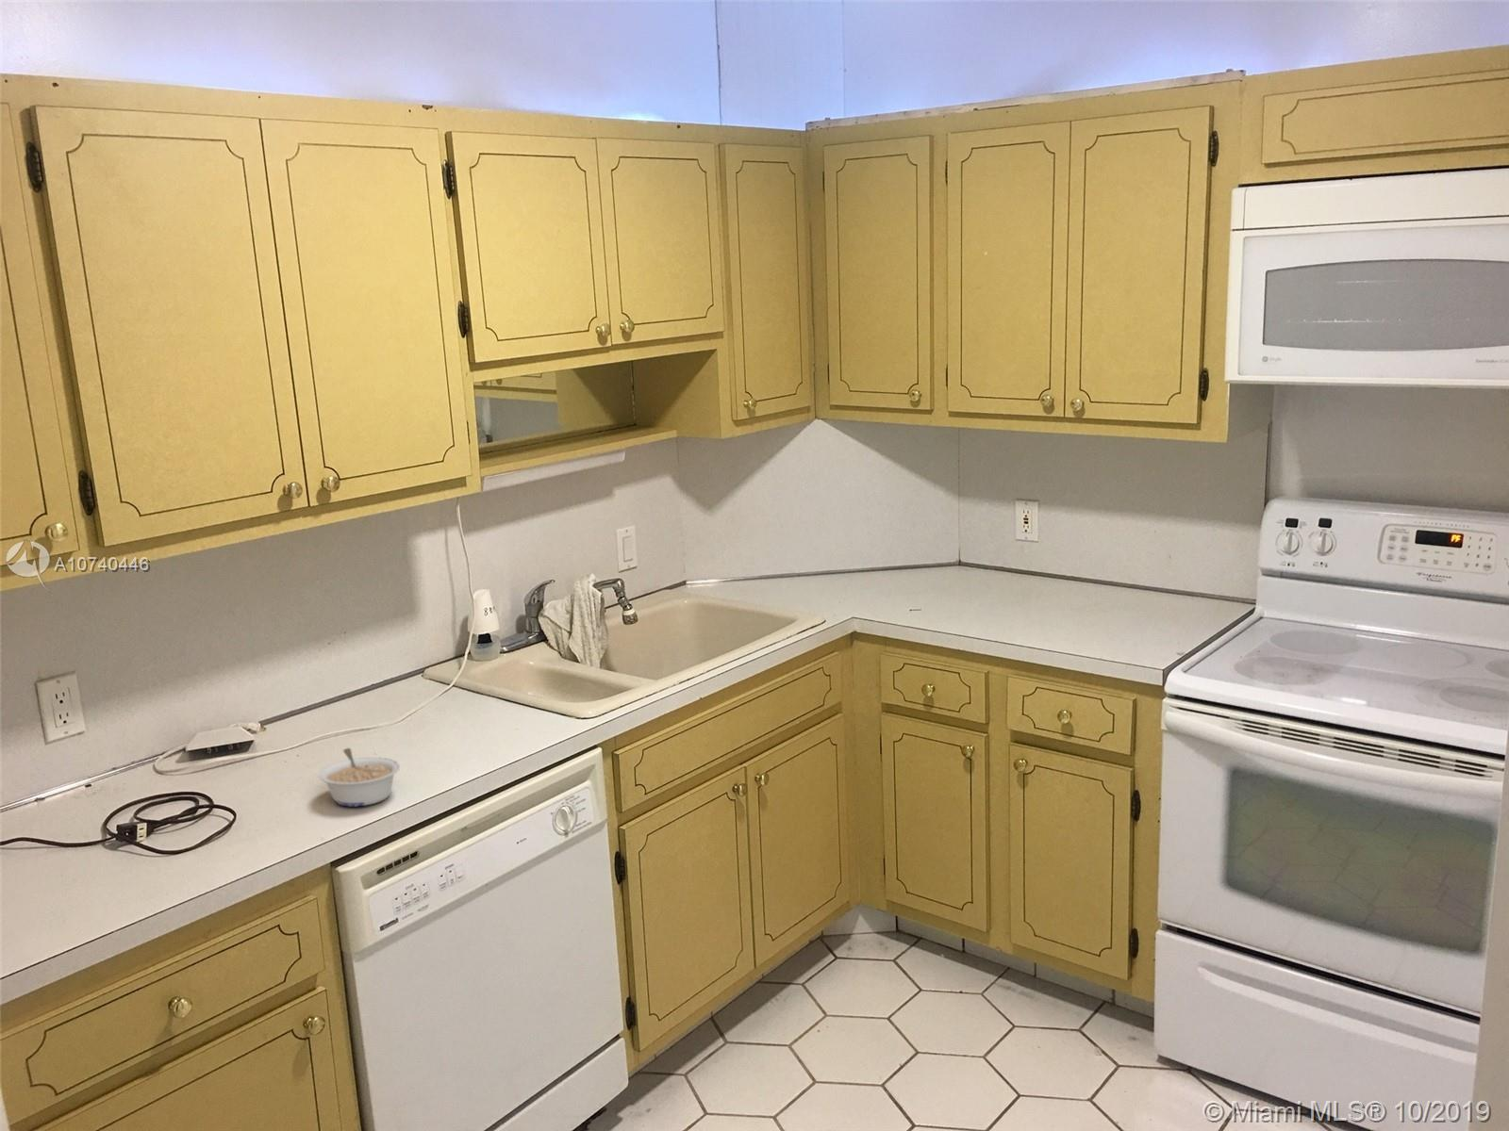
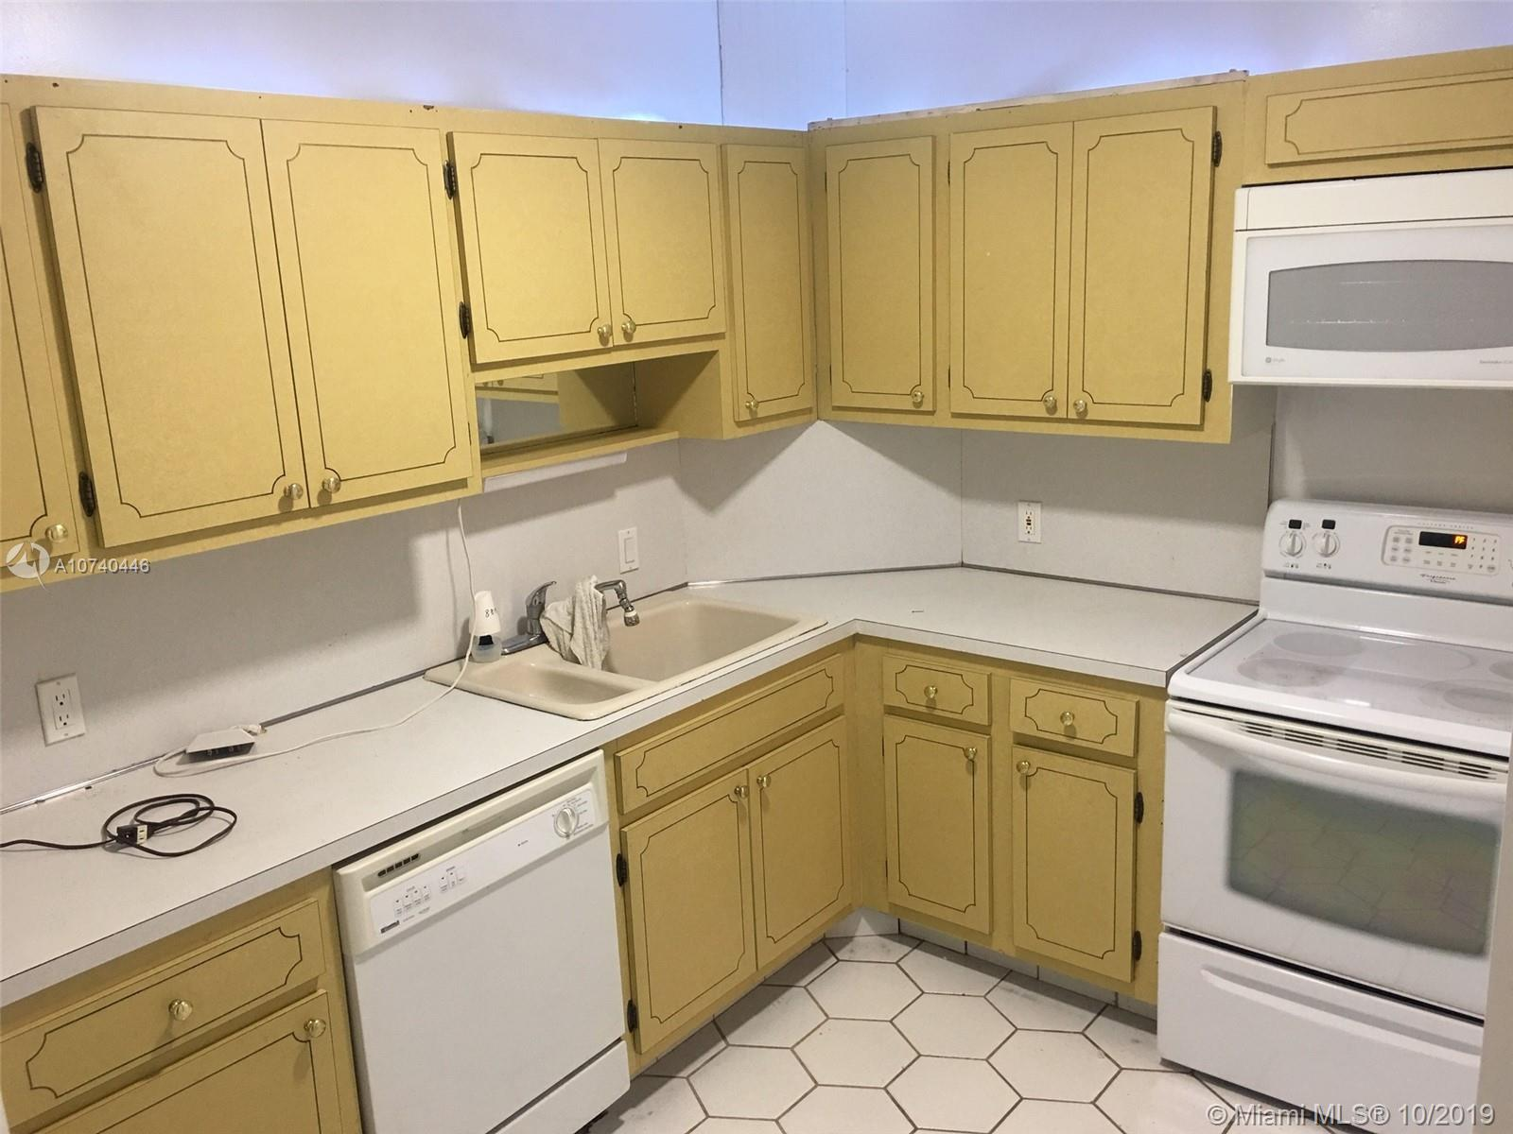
- legume [317,747,400,807]
